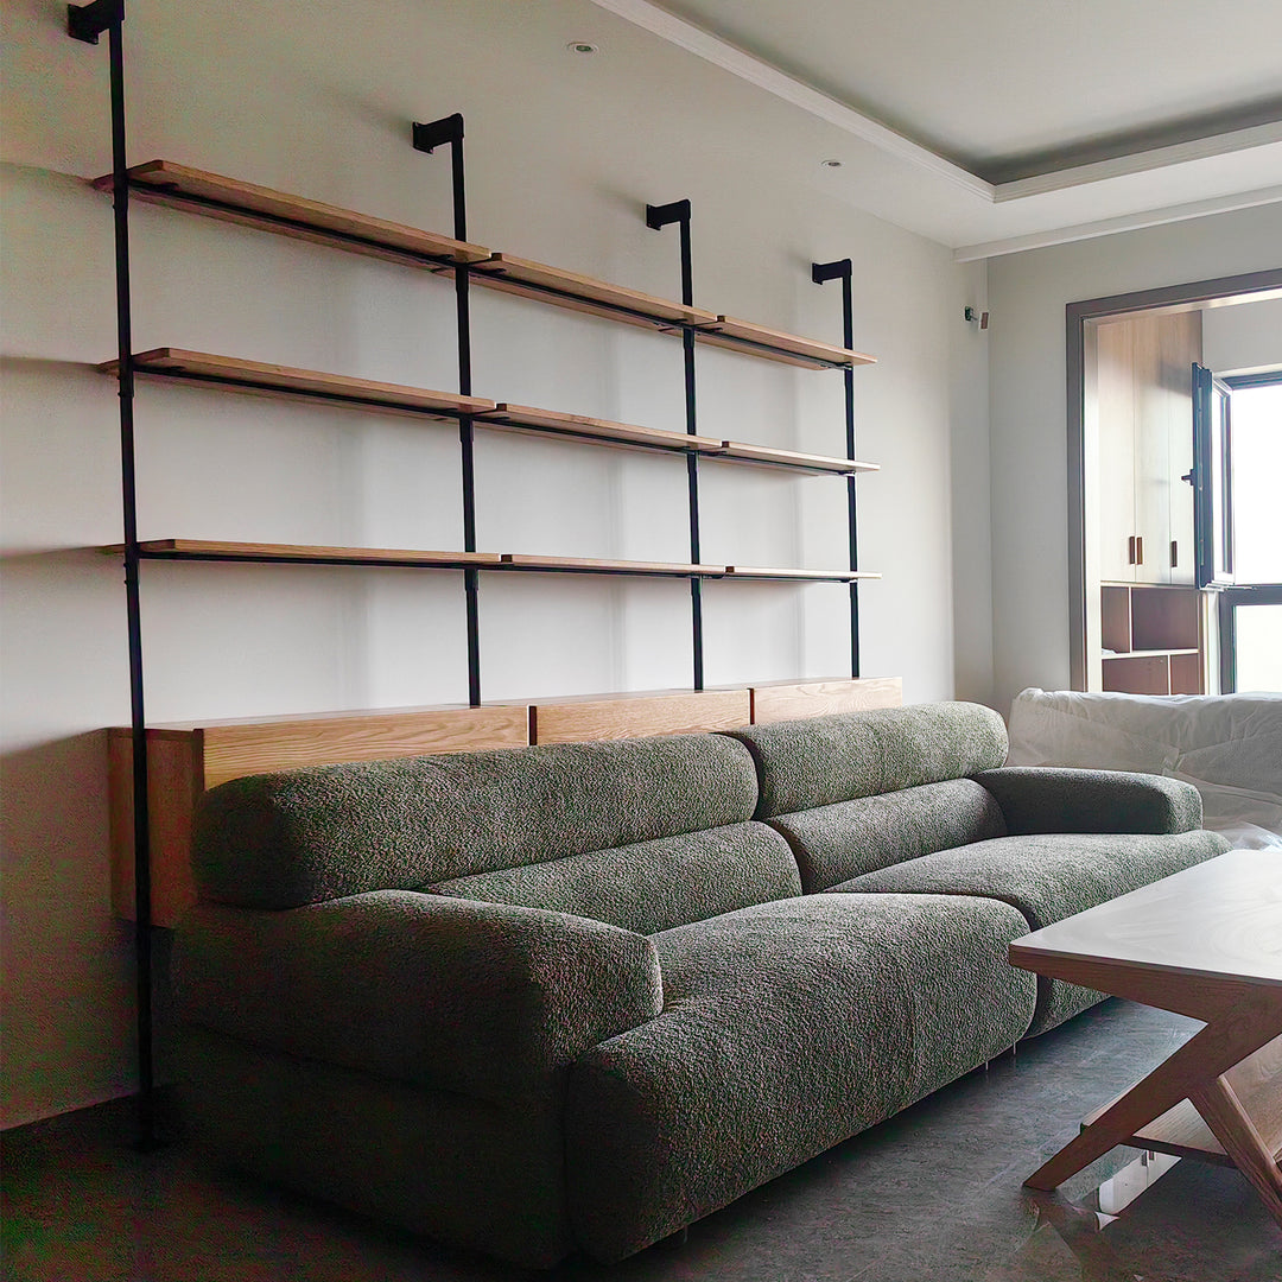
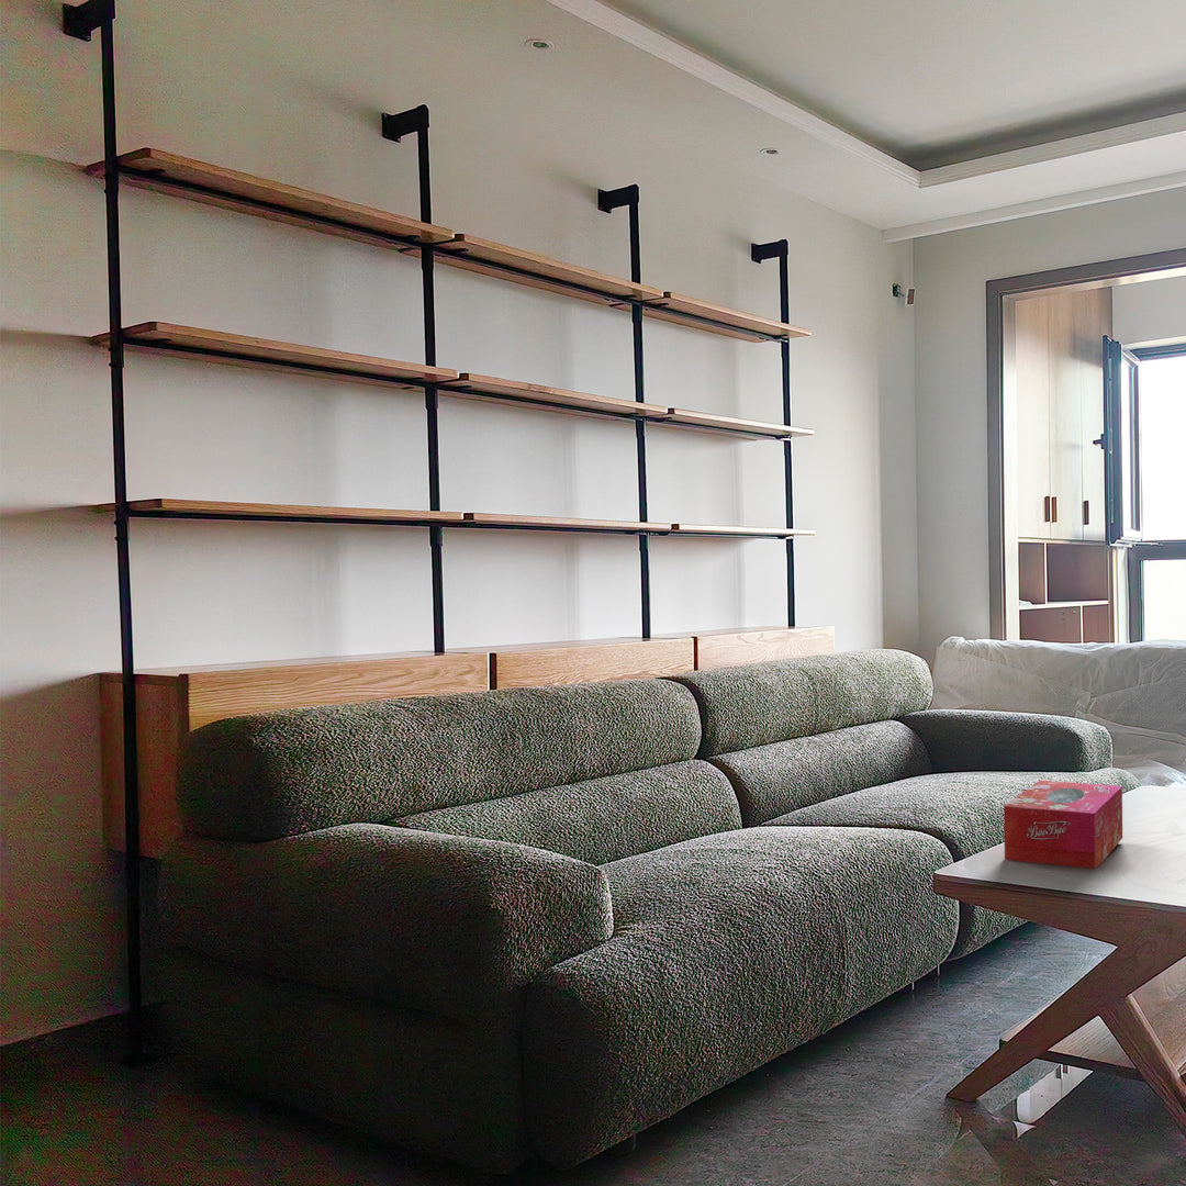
+ tissue box [1003,780,1123,870]
